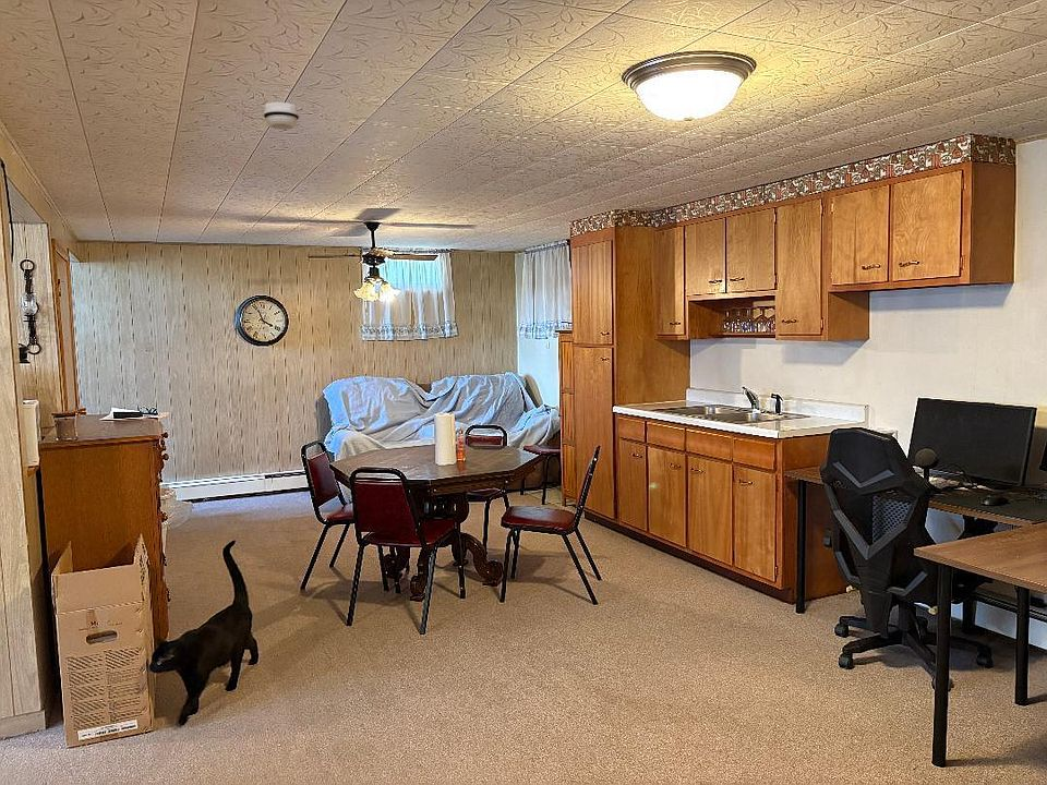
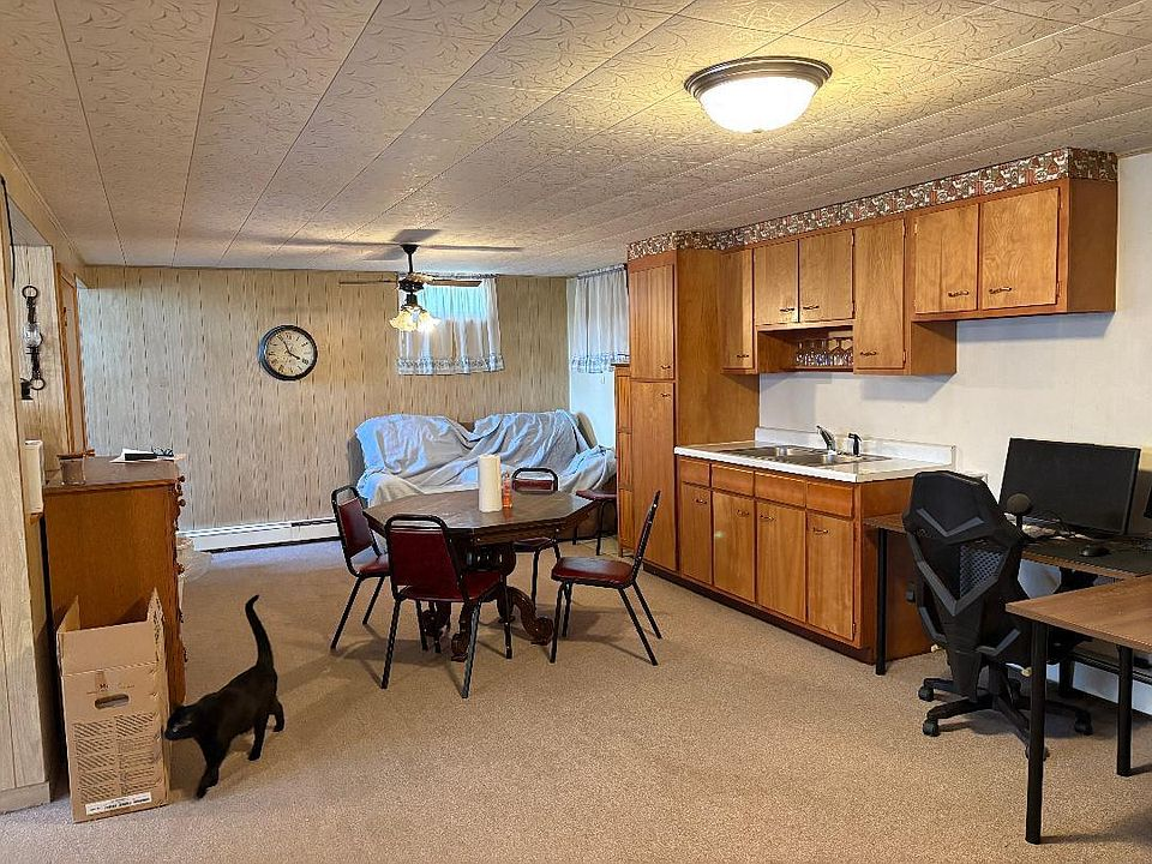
- smoke detector [263,101,300,131]
